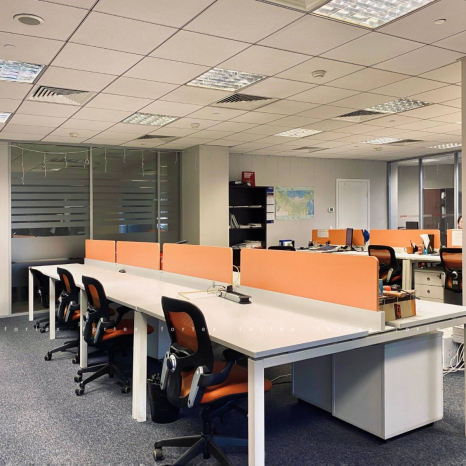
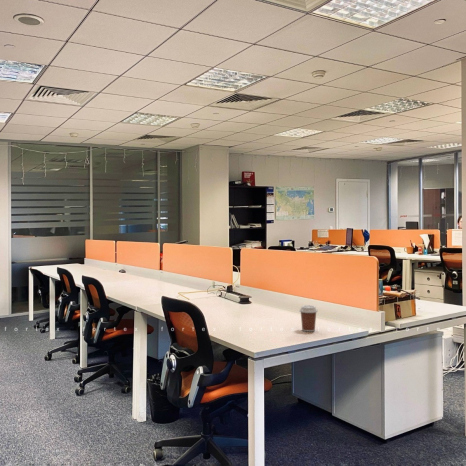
+ coffee cup [298,304,319,333]
